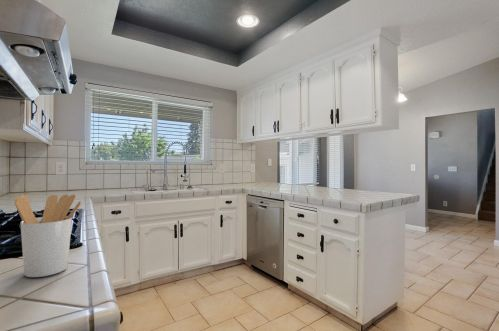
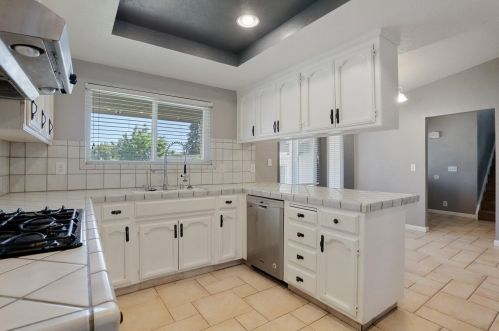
- utensil holder [13,194,82,278]
